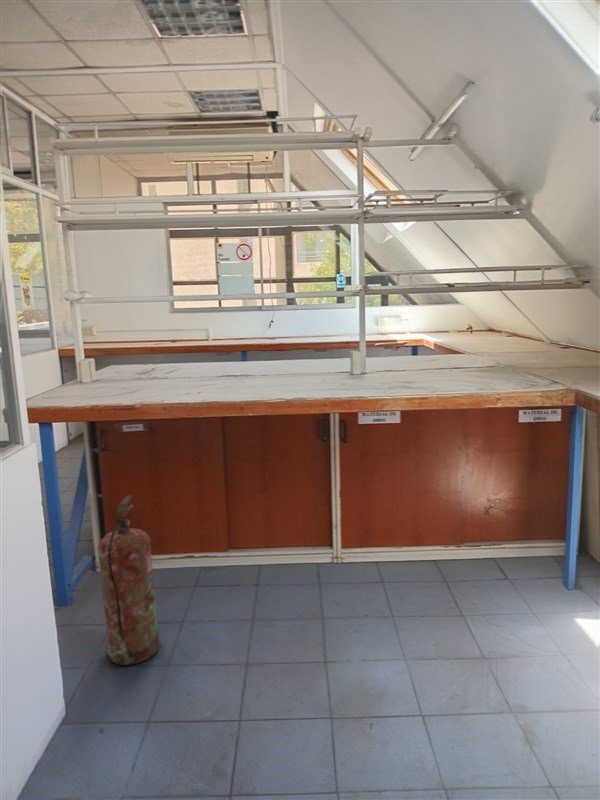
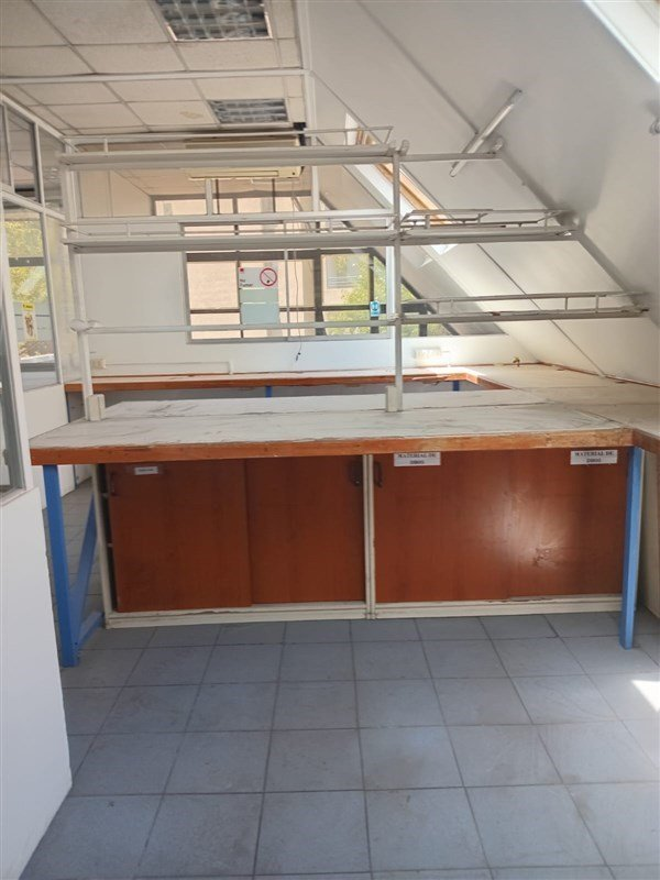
- fire extinguisher [97,495,161,666]
